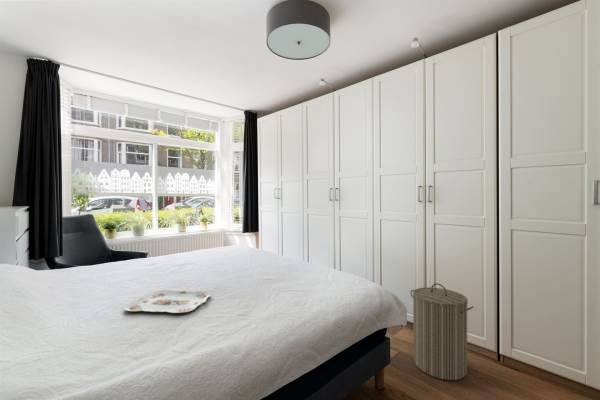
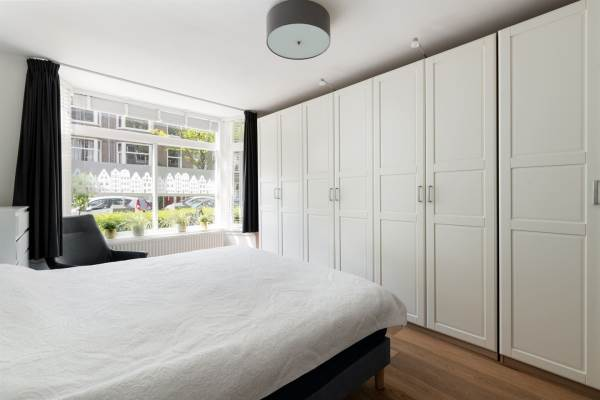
- serving tray [123,289,212,314]
- laundry hamper [410,282,474,381]
